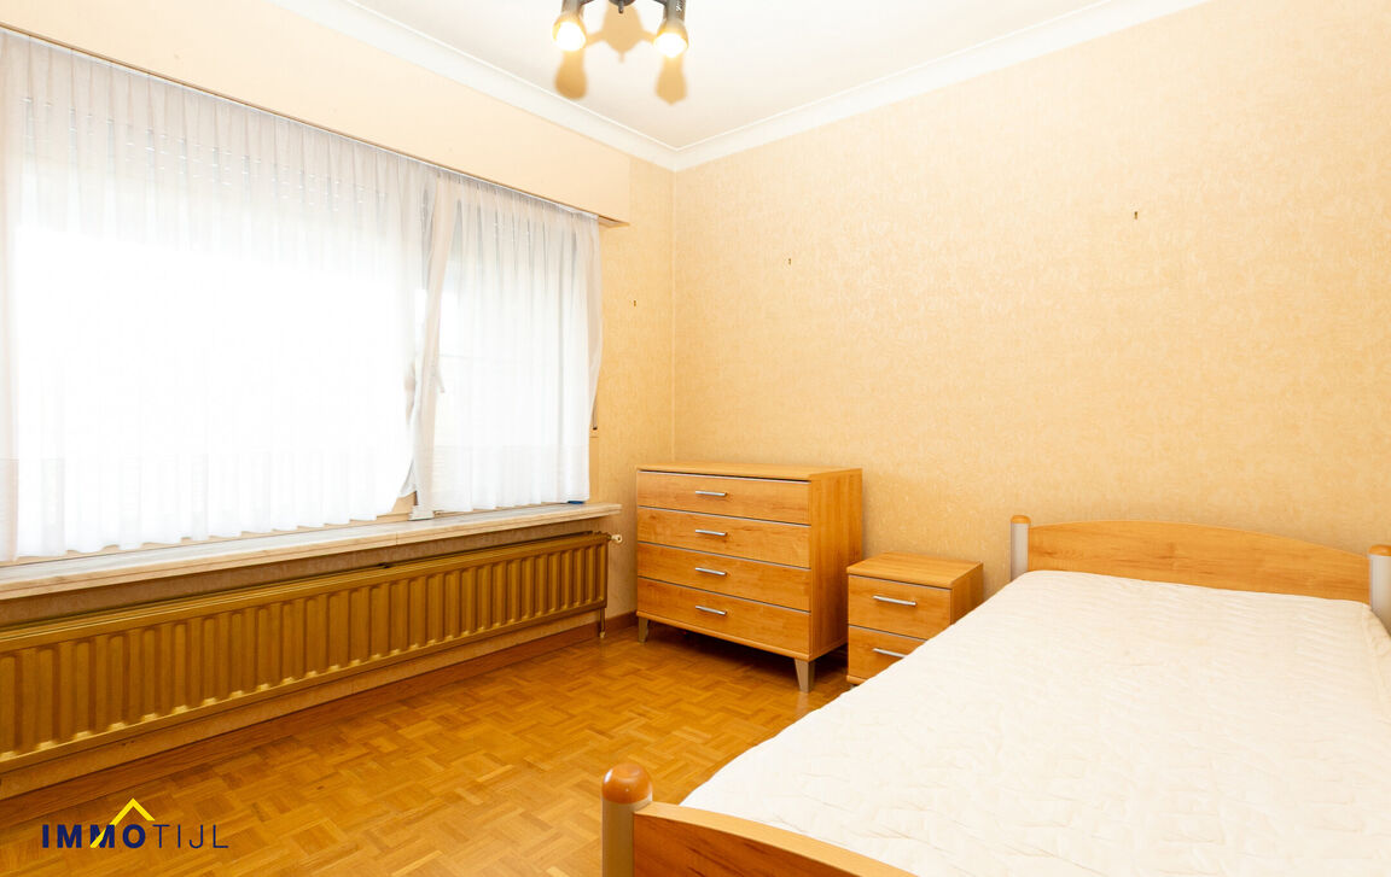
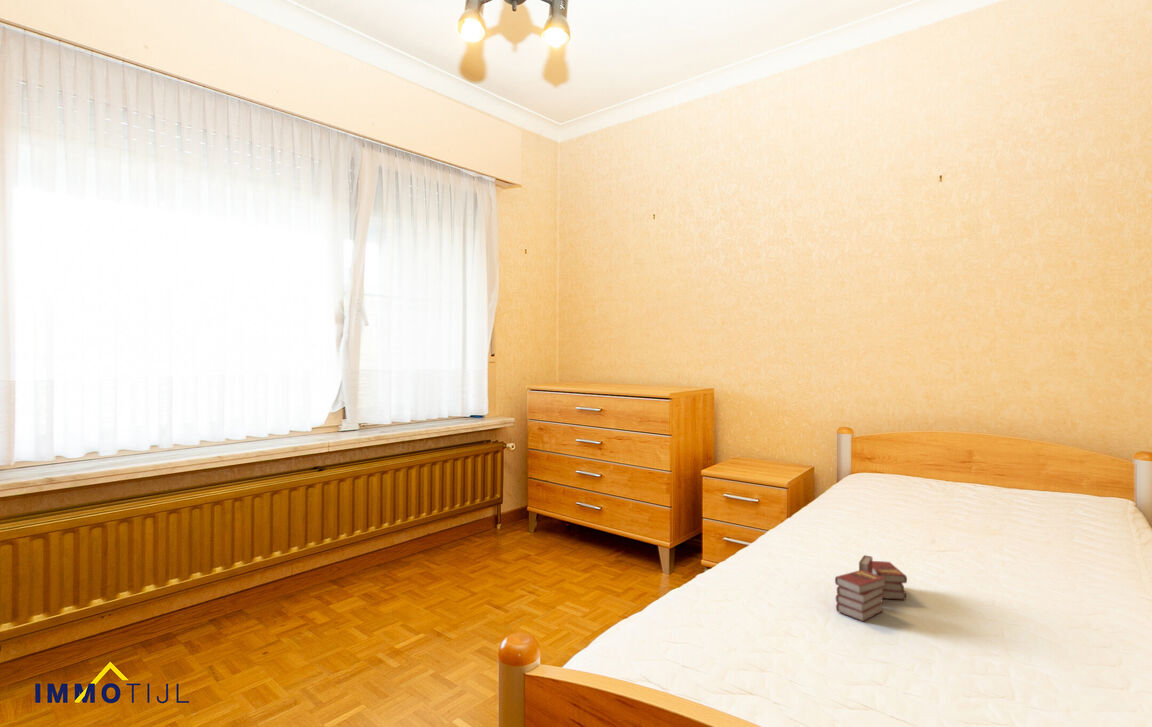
+ book [834,554,908,623]
